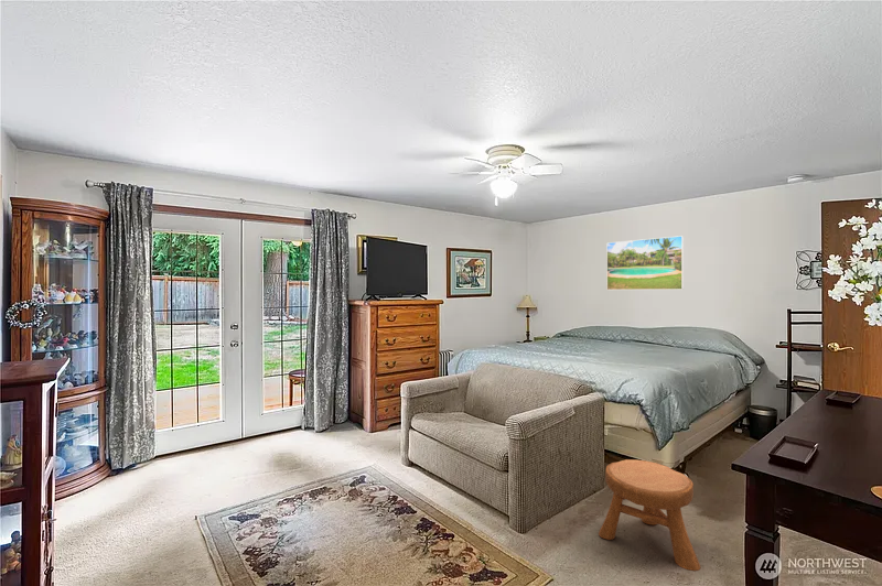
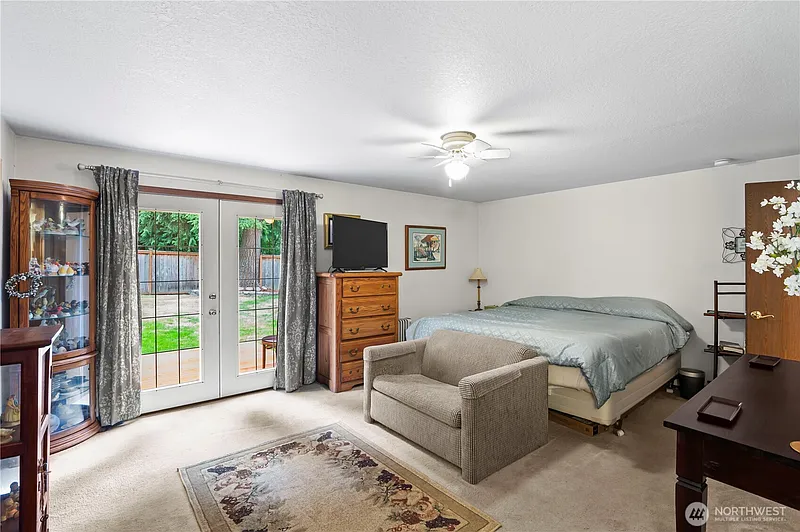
- stool [598,458,701,572]
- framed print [605,235,685,291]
